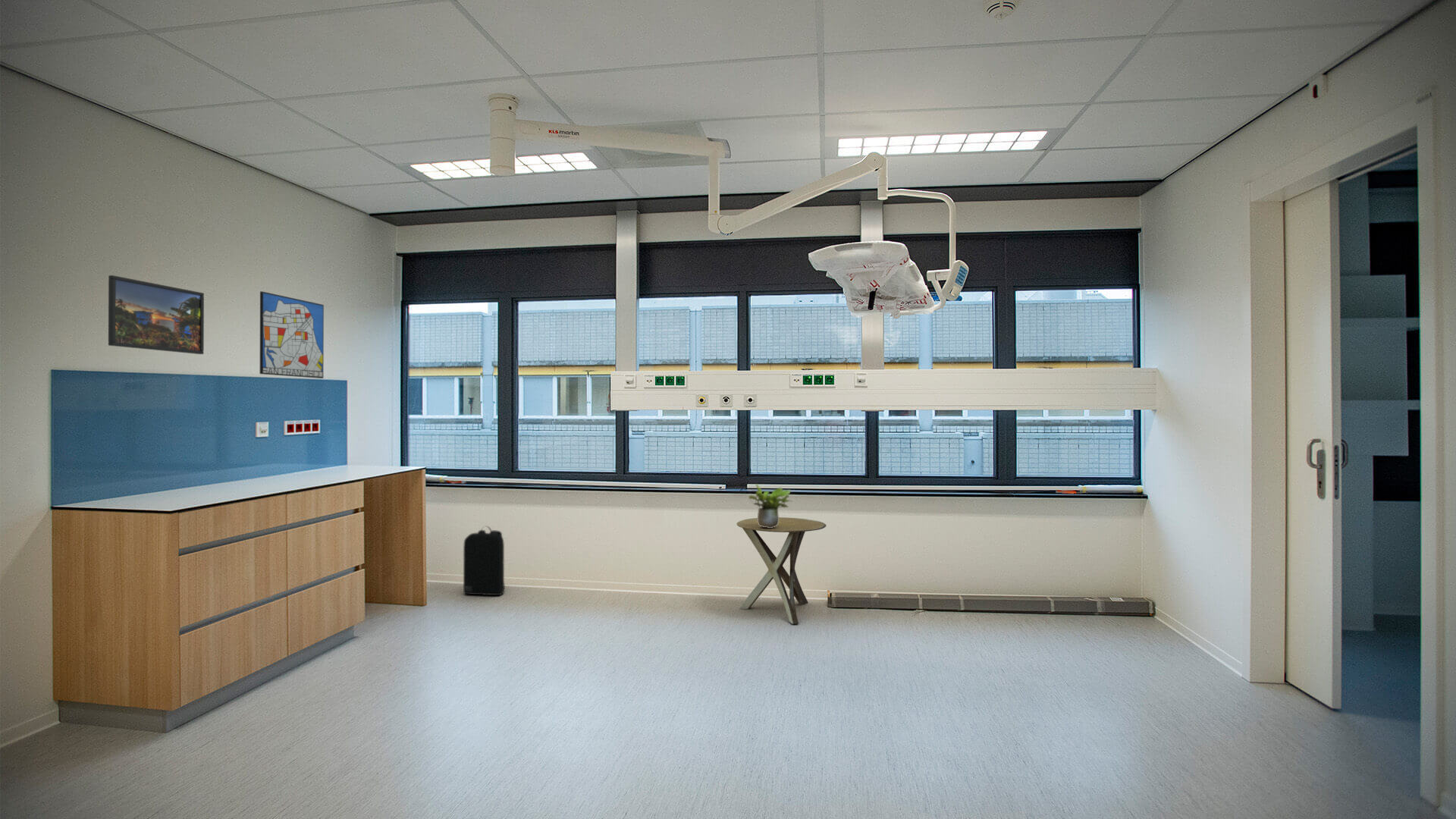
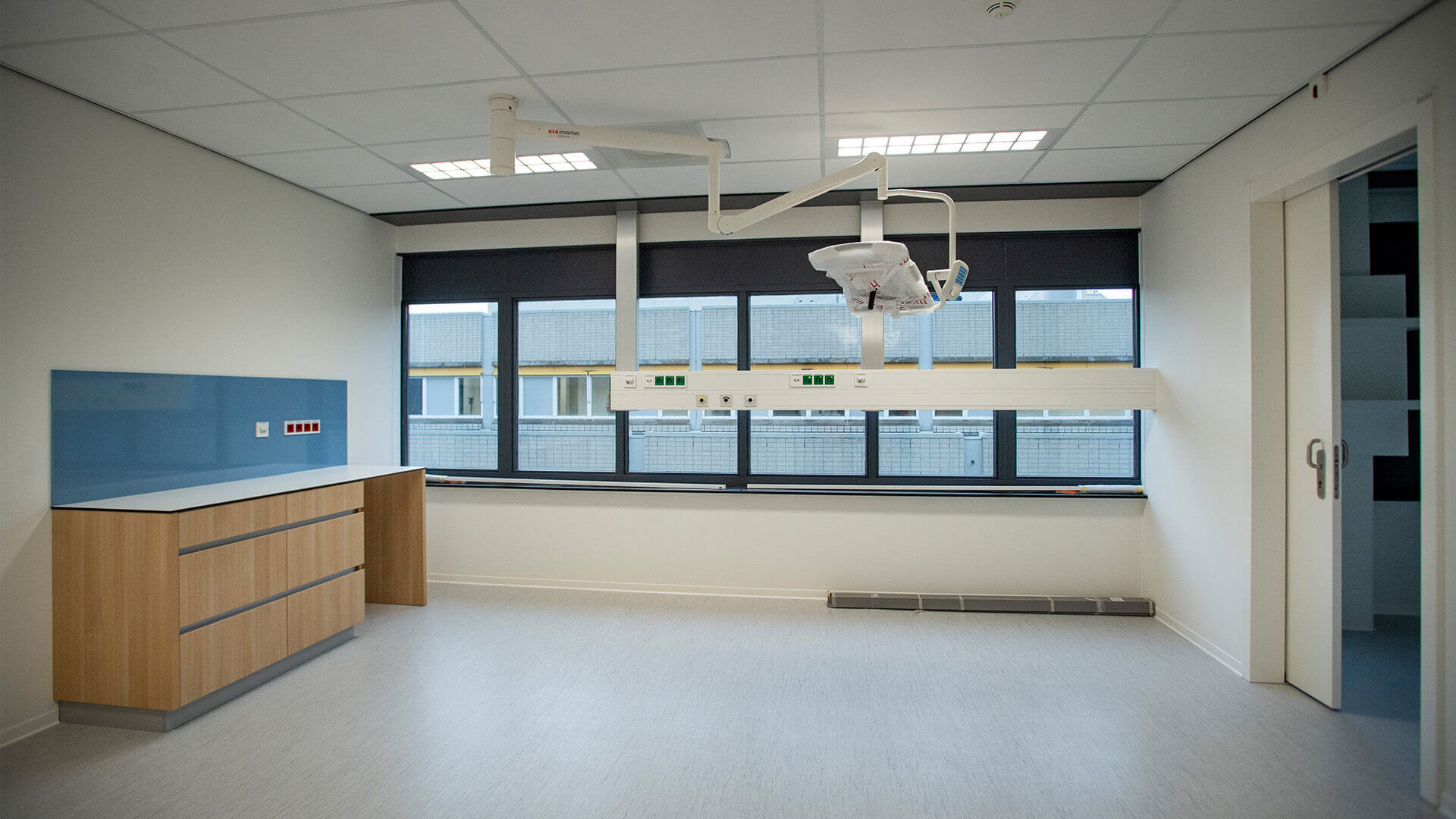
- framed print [108,275,205,355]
- side table [736,516,827,625]
- backpack [463,526,506,596]
- potted plant [748,483,793,528]
- wall art [259,290,325,379]
